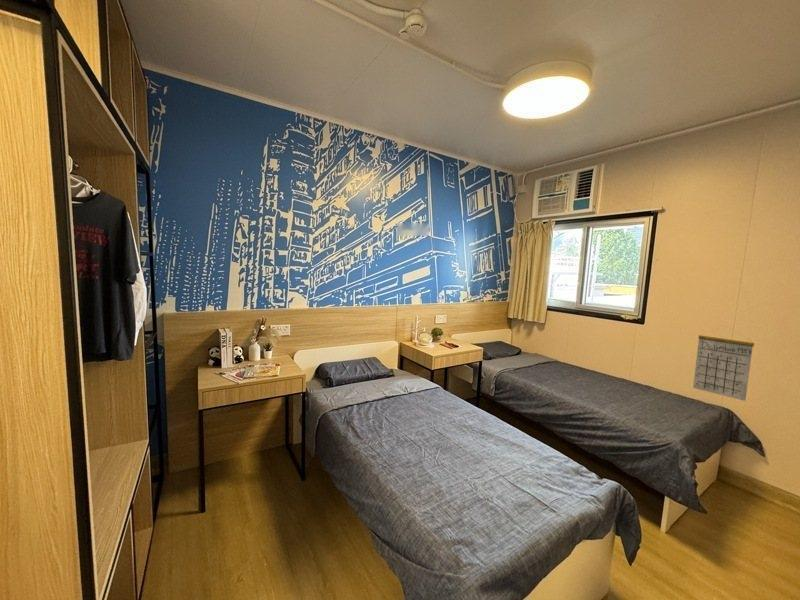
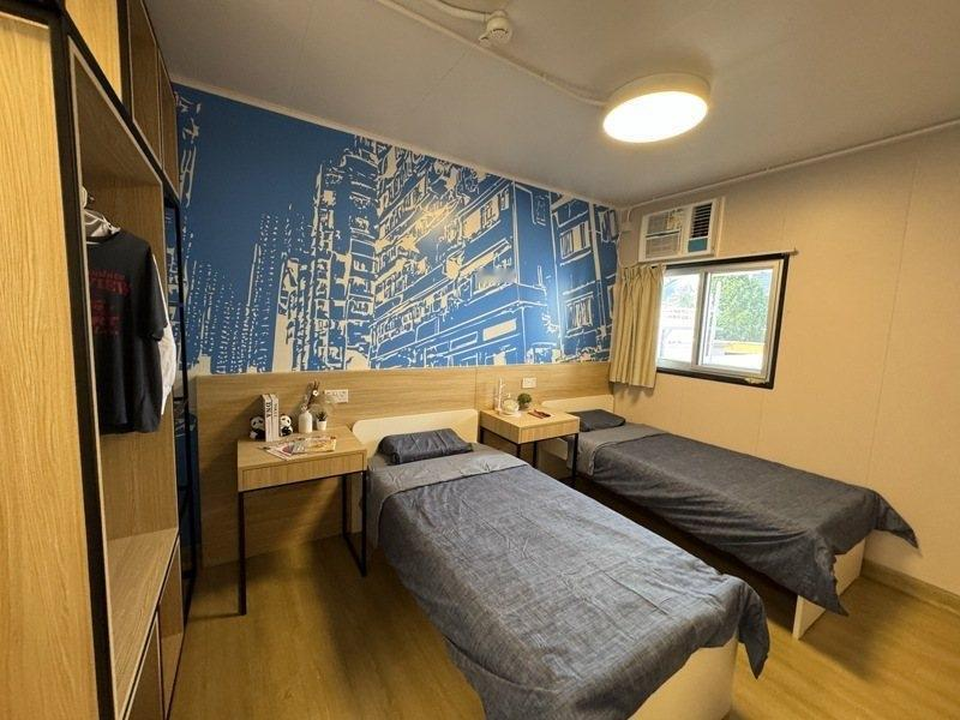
- calendar [692,325,755,402]
